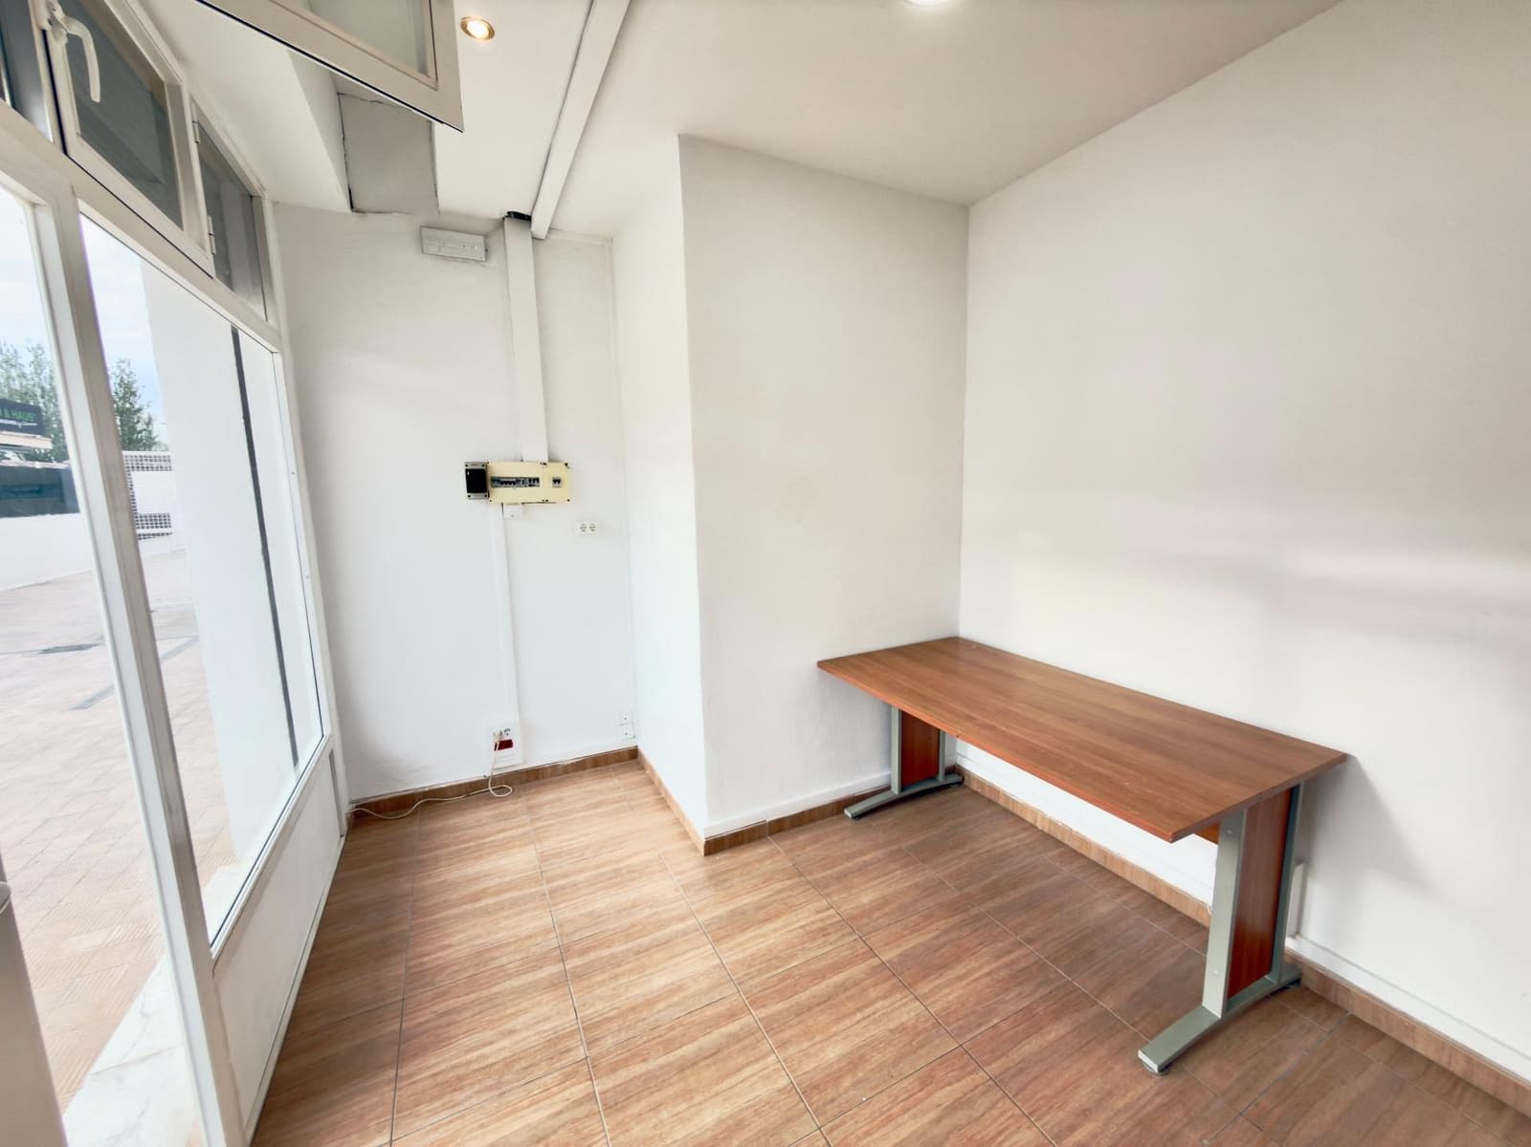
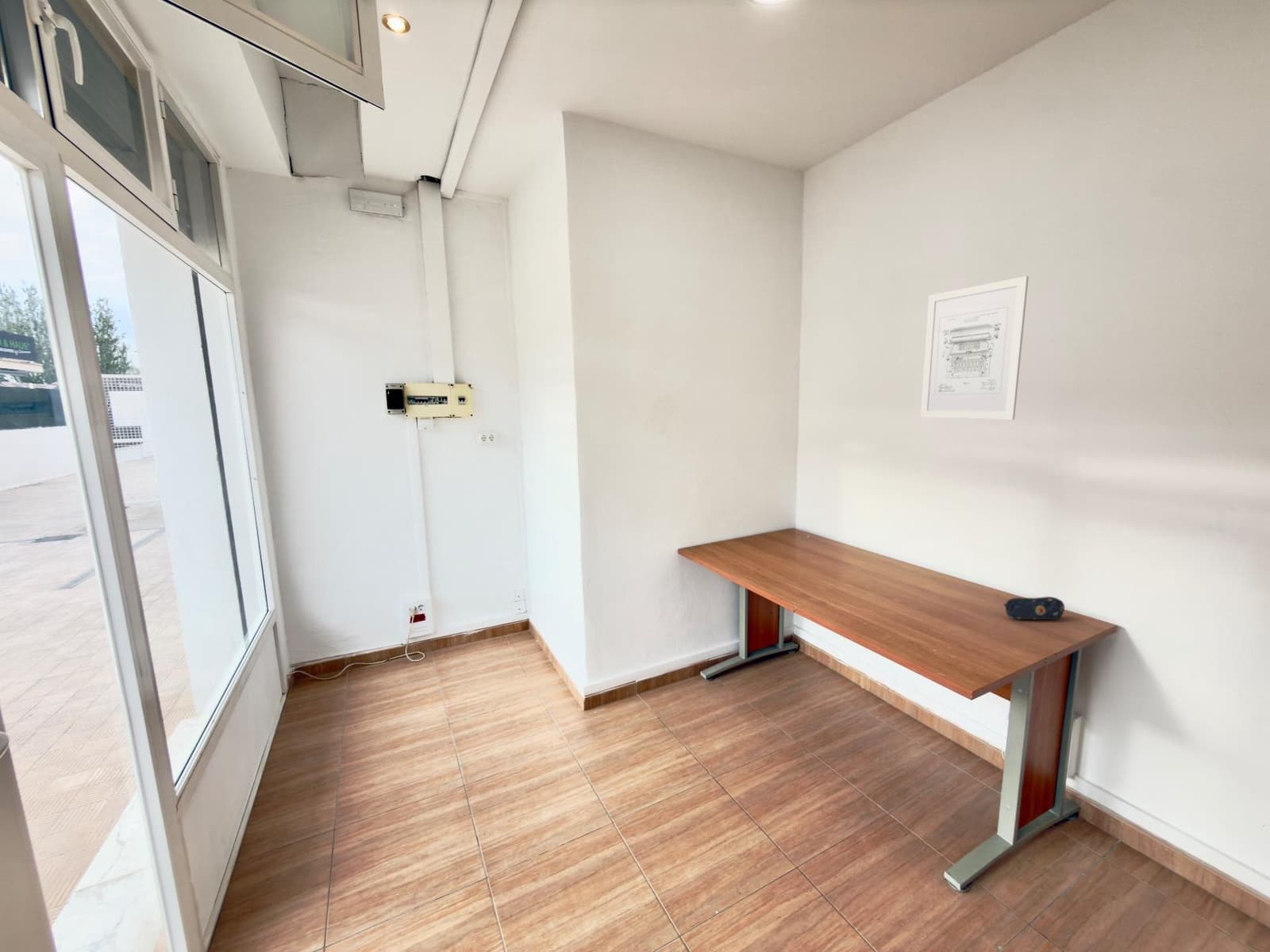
+ pencil case [1003,596,1065,620]
+ wall art [919,275,1029,420]
